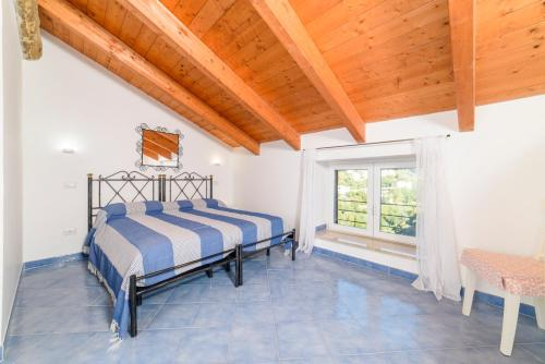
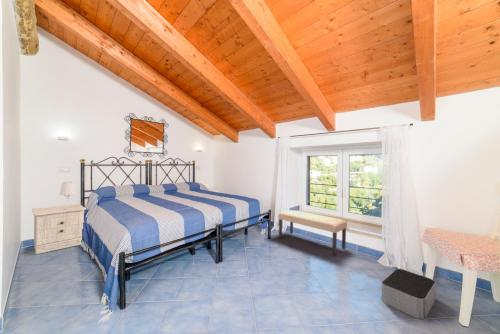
+ bench [277,209,348,257]
+ storage bin [381,268,437,320]
+ table lamp [58,181,78,210]
+ nightstand [31,203,87,255]
